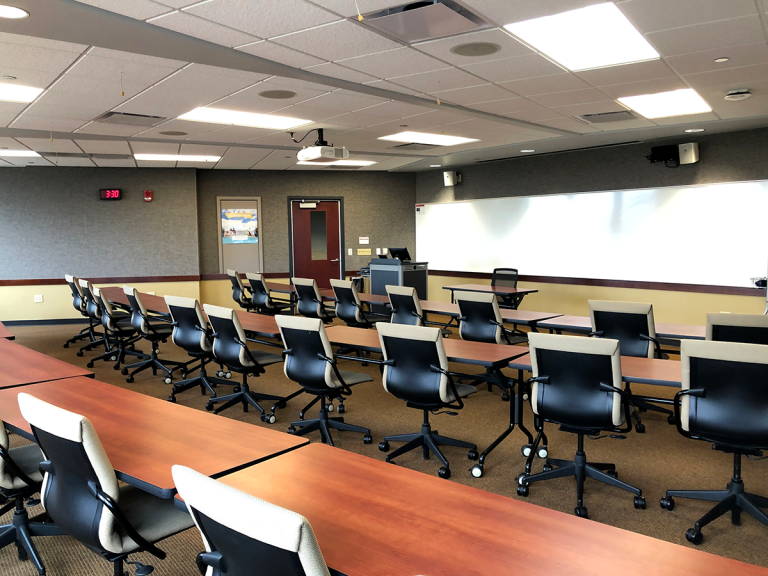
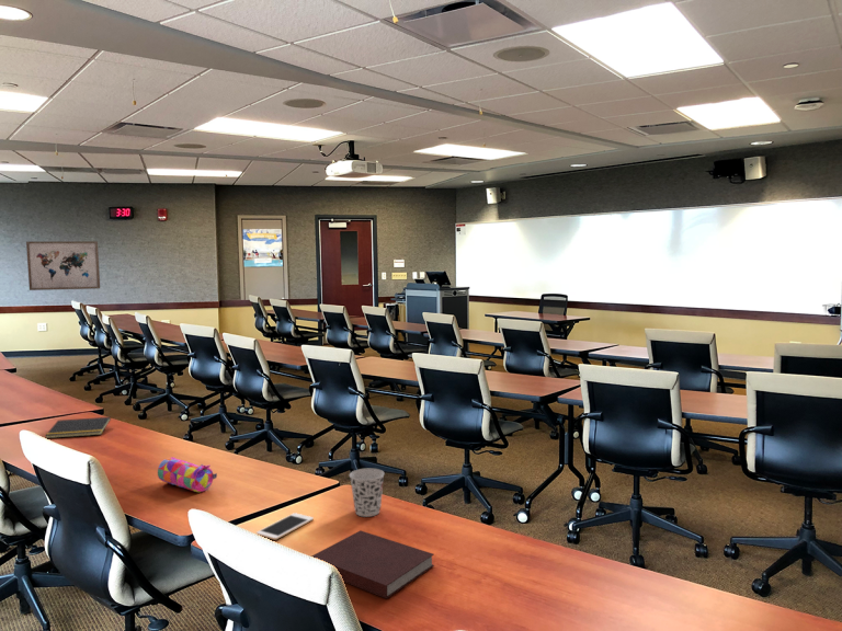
+ notebook [310,529,435,599]
+ cup [349,468,386,518]
+ wall art [25,240,101,291]
+ pencil case [157,456,218,493]
+ cell phone [255,512,315,541]
+ notepad [44,416,112,439]
